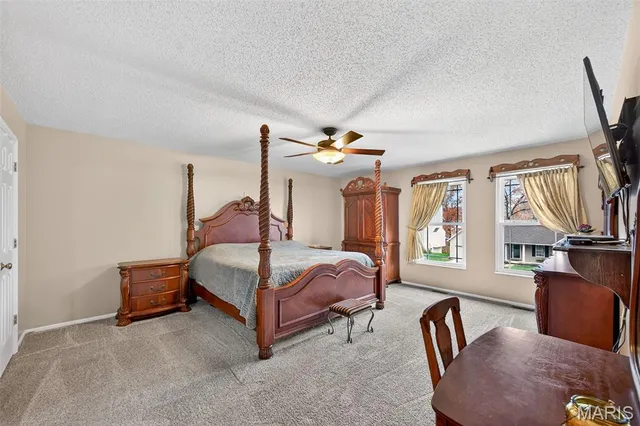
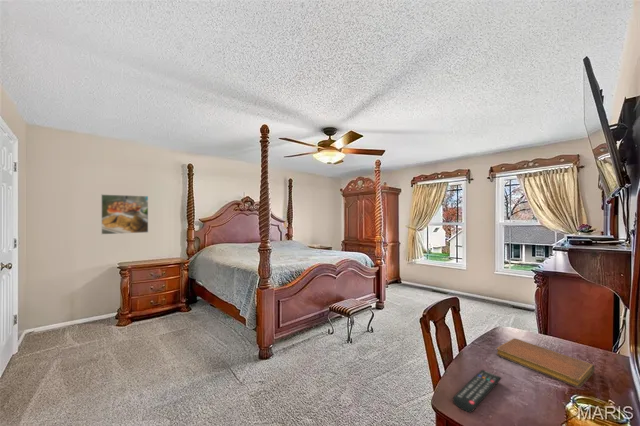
+ notebook [496,337,596,389]
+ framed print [100,193,149,235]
+ remote control [452,369,502,413]
